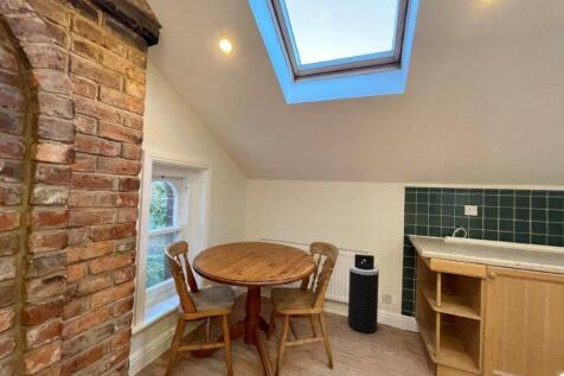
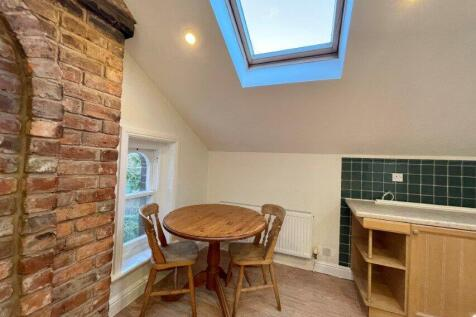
- trash can [347,253,380,334]
